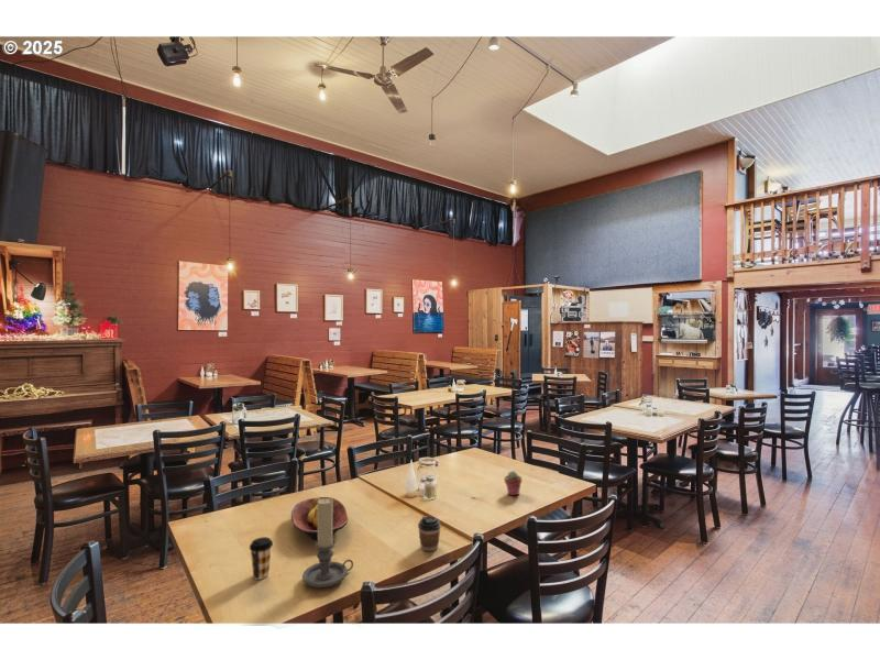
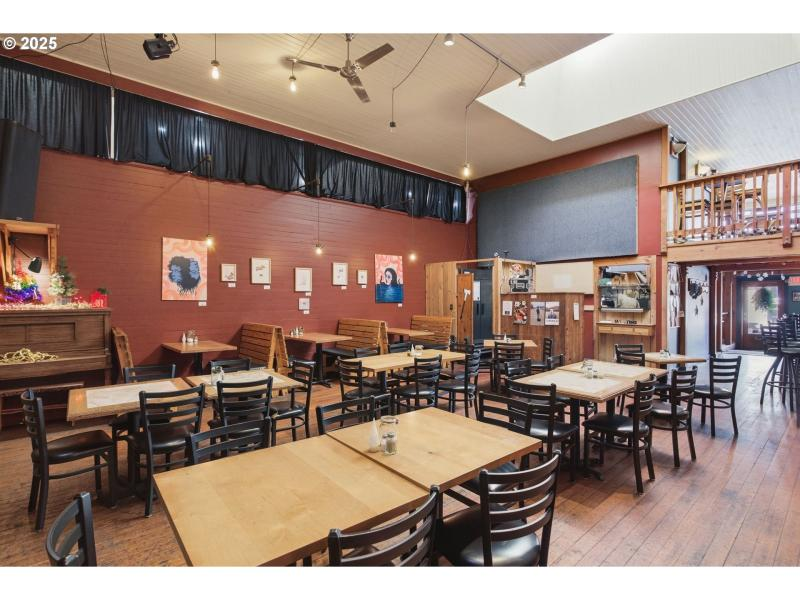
- potted succulent [503,470,522,496]
- coffee cup [417,515,442,552]
- candle holder [301,498,354,588]
- fruit bowl [290,496,349,541]
- coffee cup [249,536,274,581]
